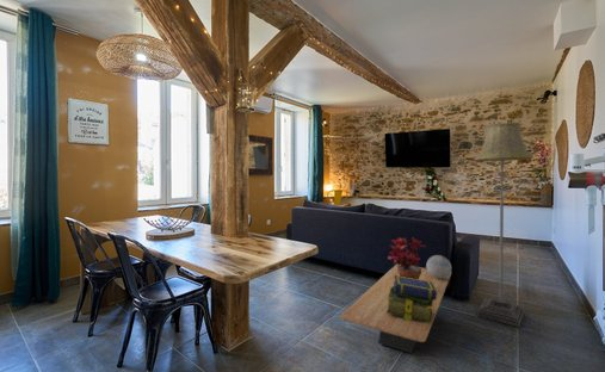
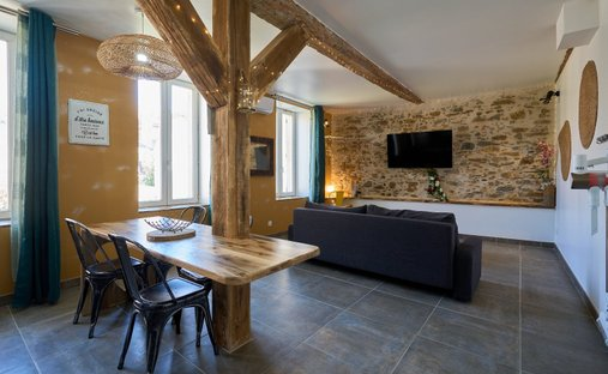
- potted plant [387,236,427,279]
- decorative sphere [425,254,452,279]
- stack of books [387,275,437,324]
- coffee table [338,264,453,354]
- floor lamp [473,122,535,328]
